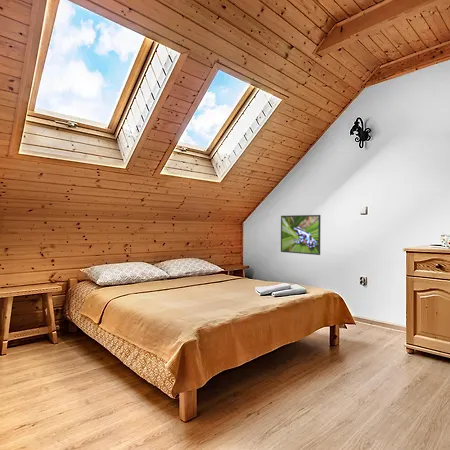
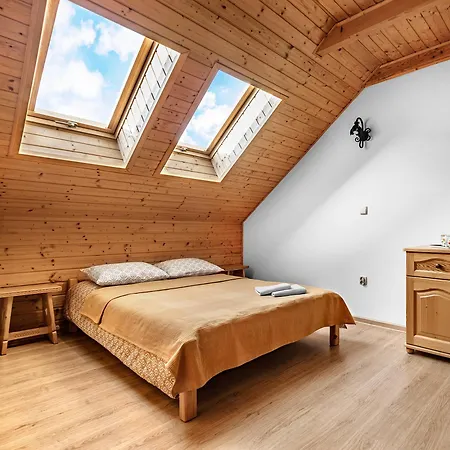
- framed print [280,214,321,256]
